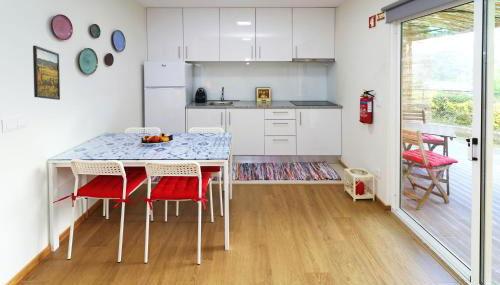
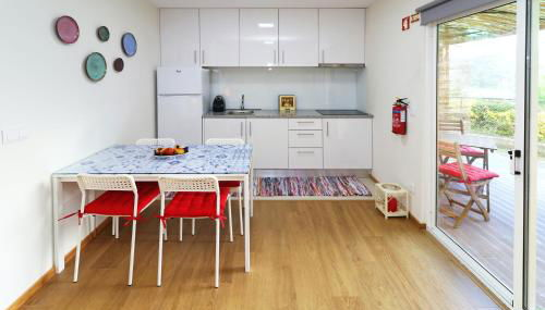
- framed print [32,45,61,101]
